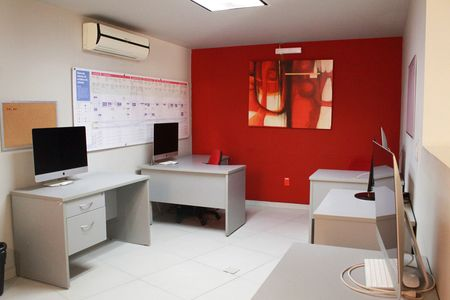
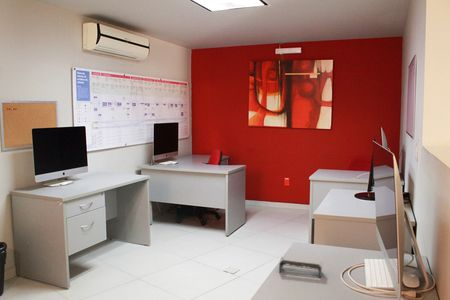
+ shelf [278,256,323,278]
